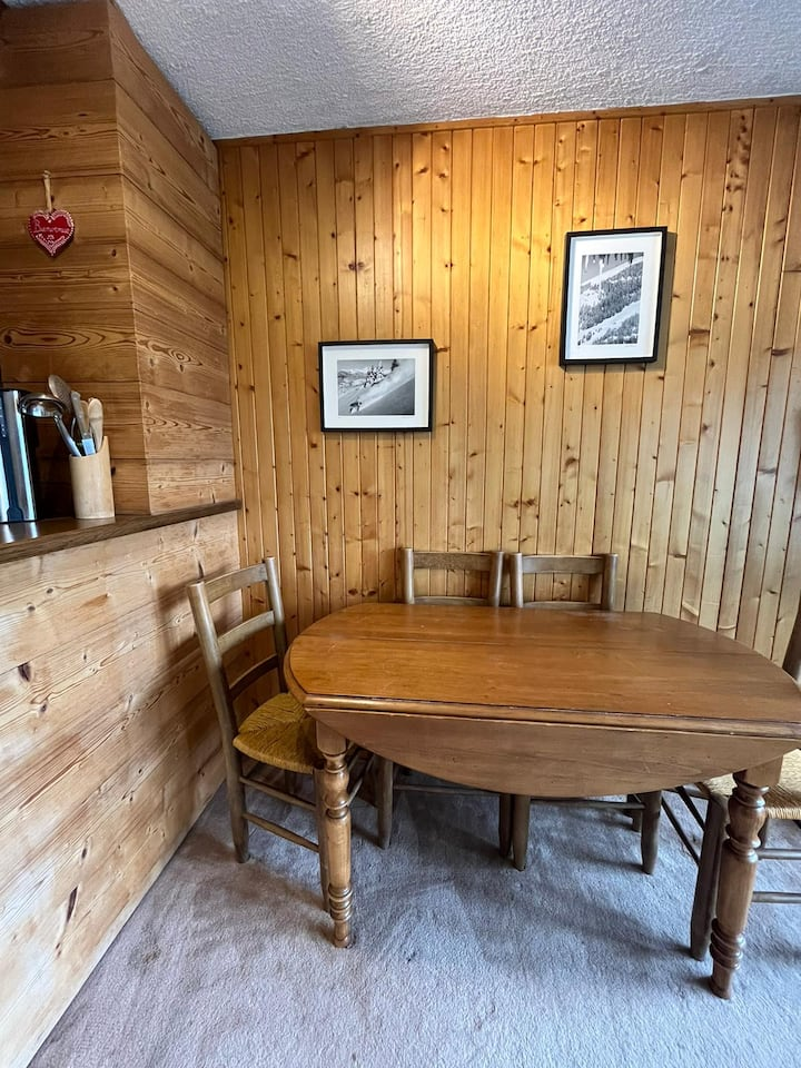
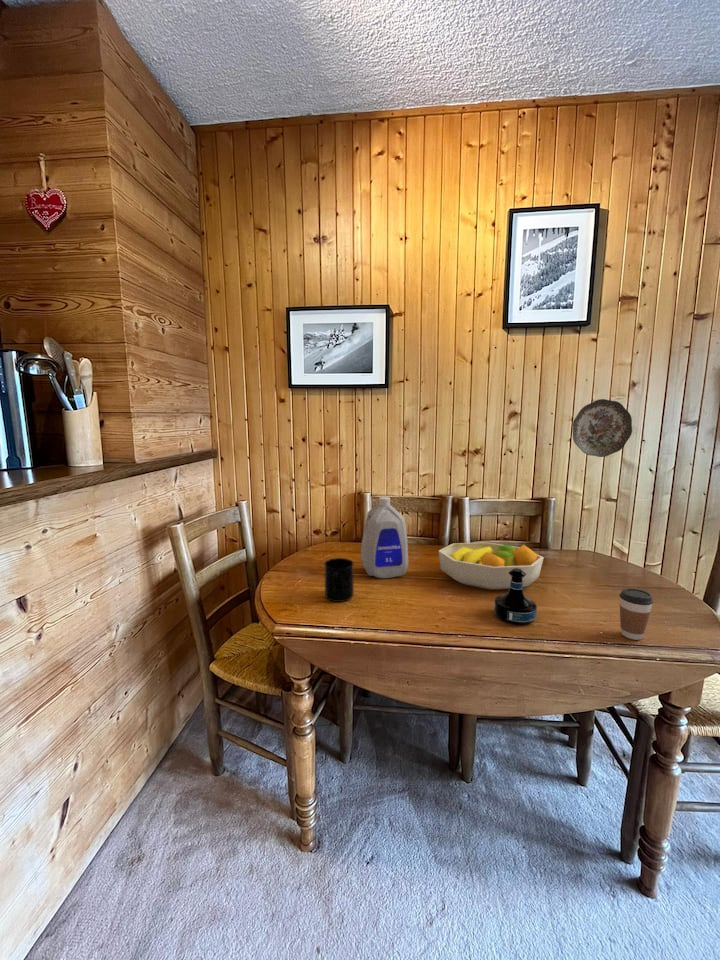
+ bottle [360,496,409,579]
+ fruit bowl [438,541,545,591]
+ tequila bottle [493,568,538,626]
+ mug [323,557,355,603]
+ decorative plate [572,398,633,458]
+ coffee cup [618,588,654,641]
